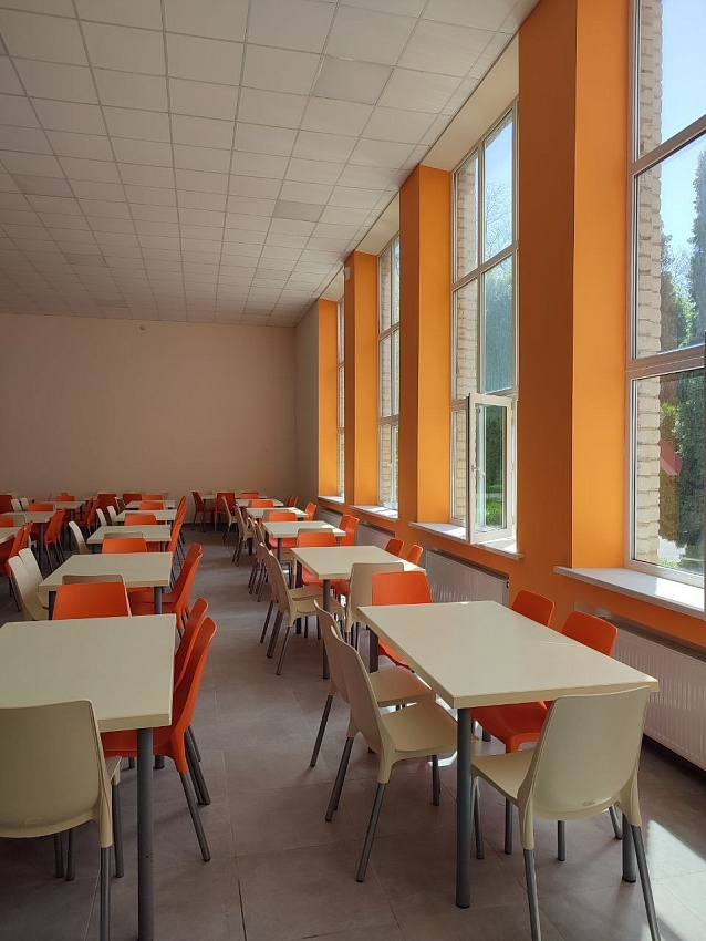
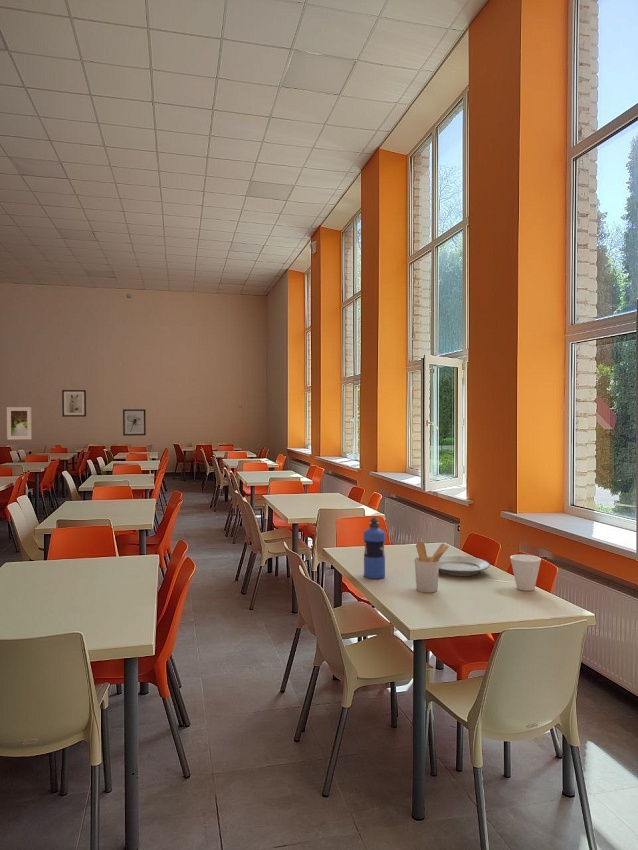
+ utensil holder [414,541,450,594]
+ water bottle [362,517,386,580]
+ plate [439,555,491,577]
+ wall art [61,389,87,418]
+ wall art [122,408,147,437]
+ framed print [6,406,33,441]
+ cup [509,553,542,592]
